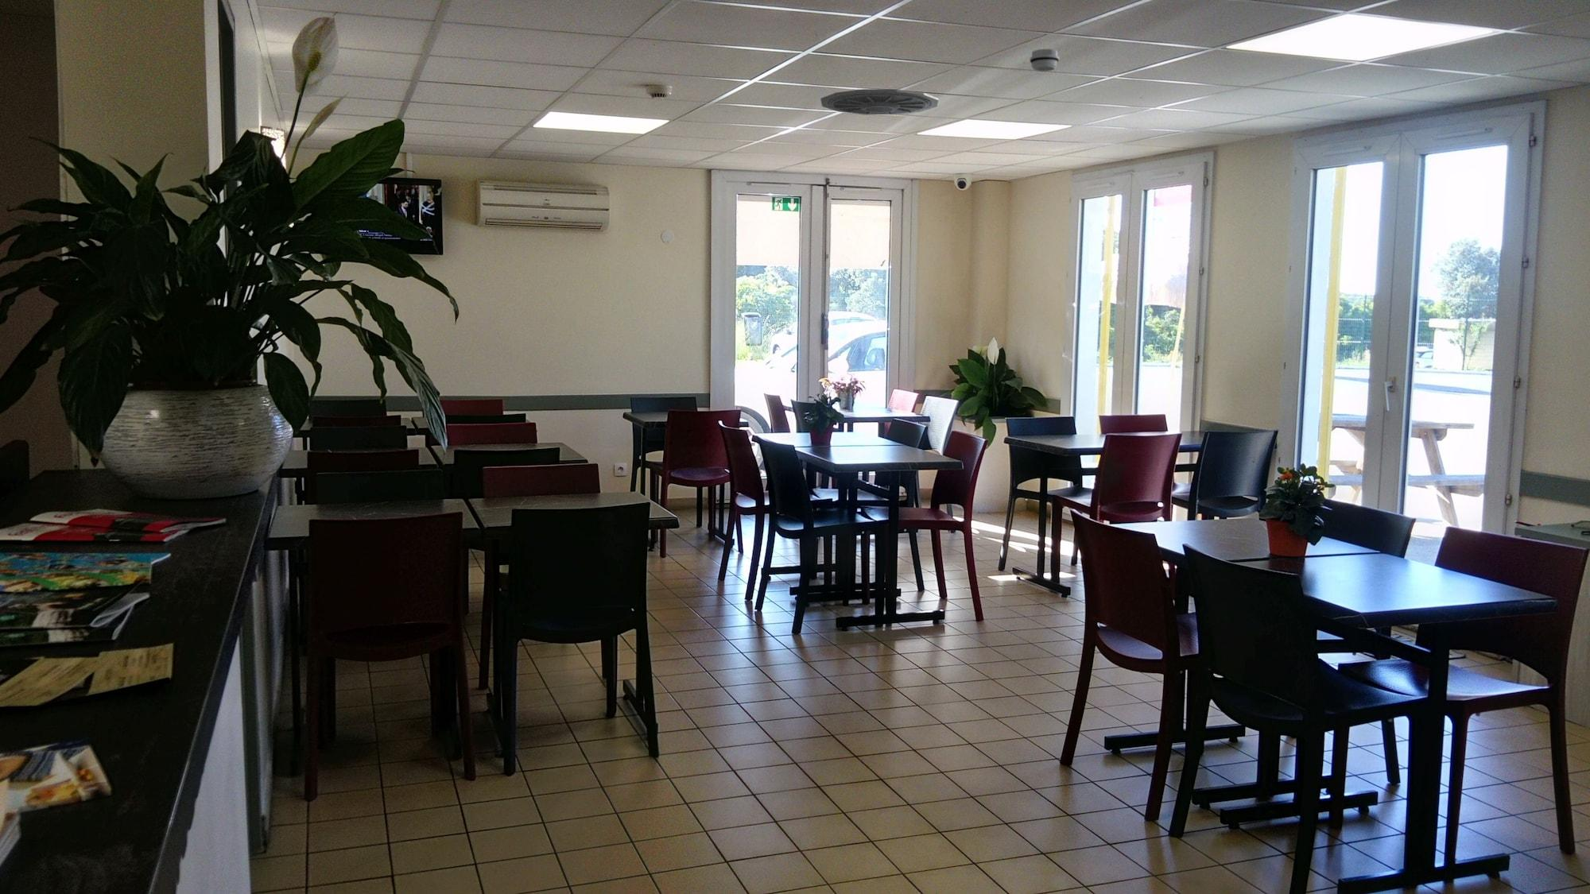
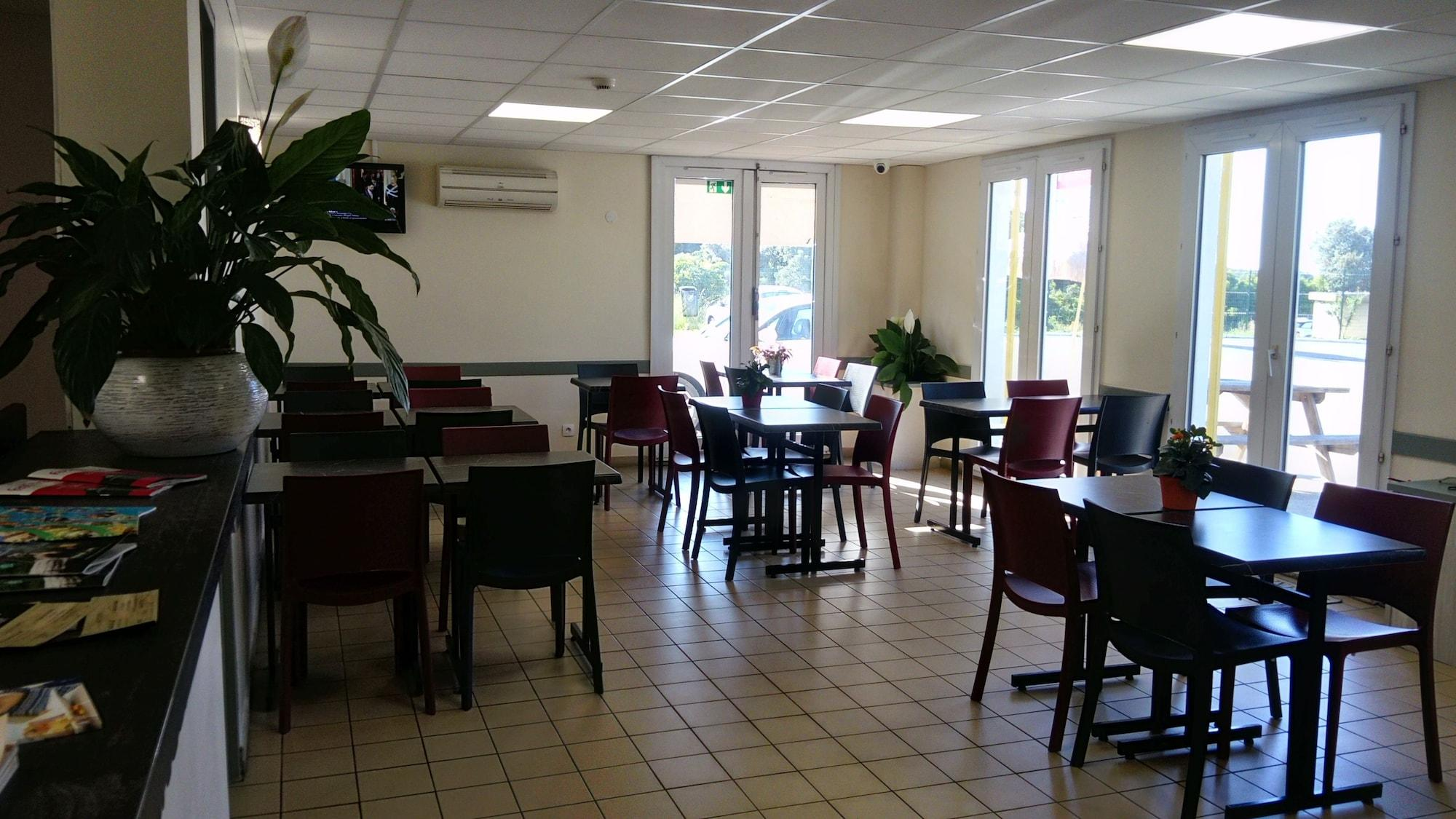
- ceiling vent [820,88,939,116]
- smoke detector [1029,48,1059,72]
